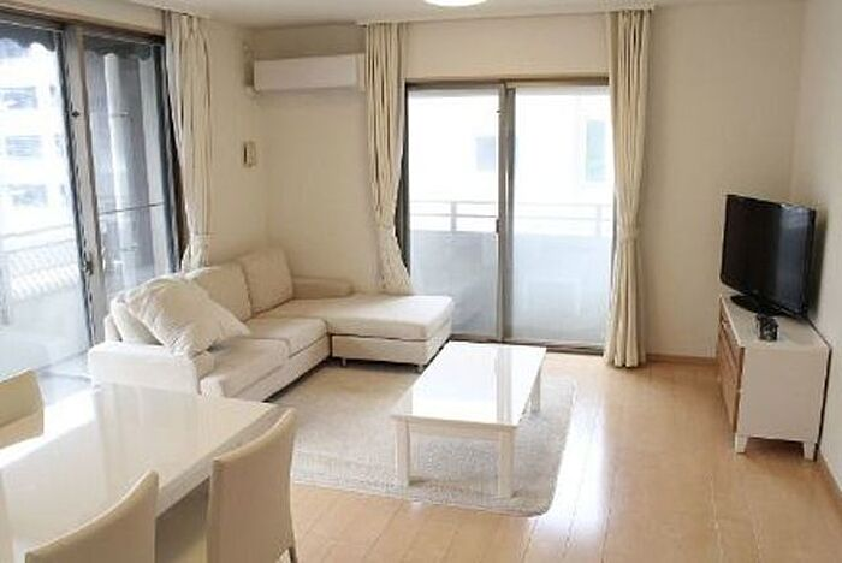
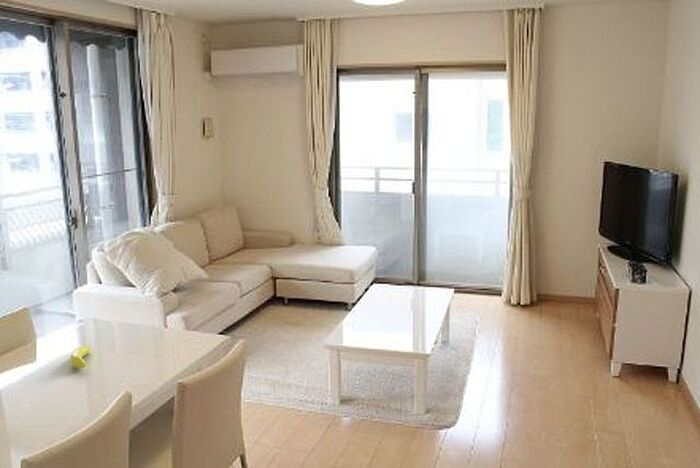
+ banana [69,345,91,369]
